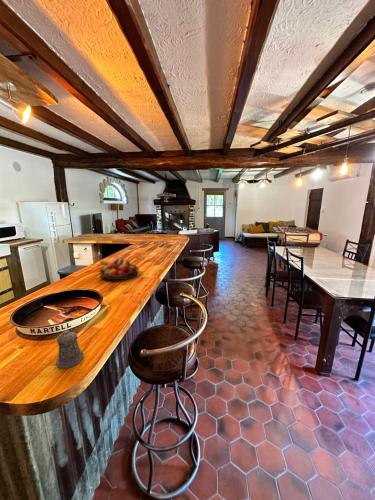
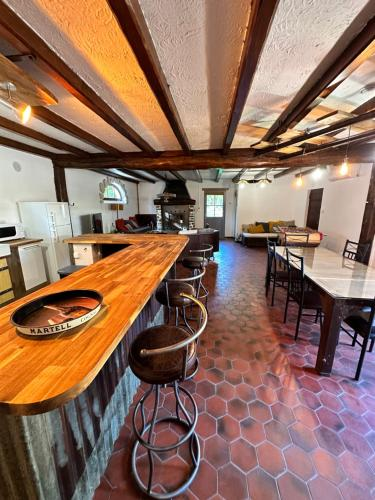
- pepper shaker [55,329,85,369]
- fruit bowl [98,257,140,281]
